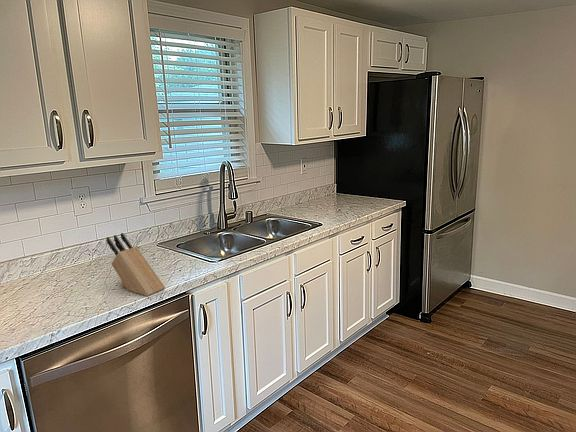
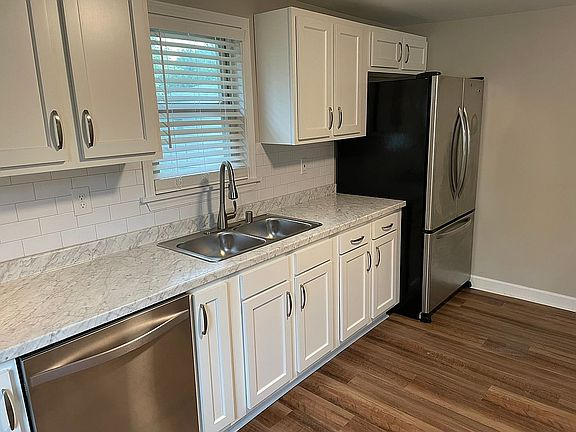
- knife block [106,232,166,297]
